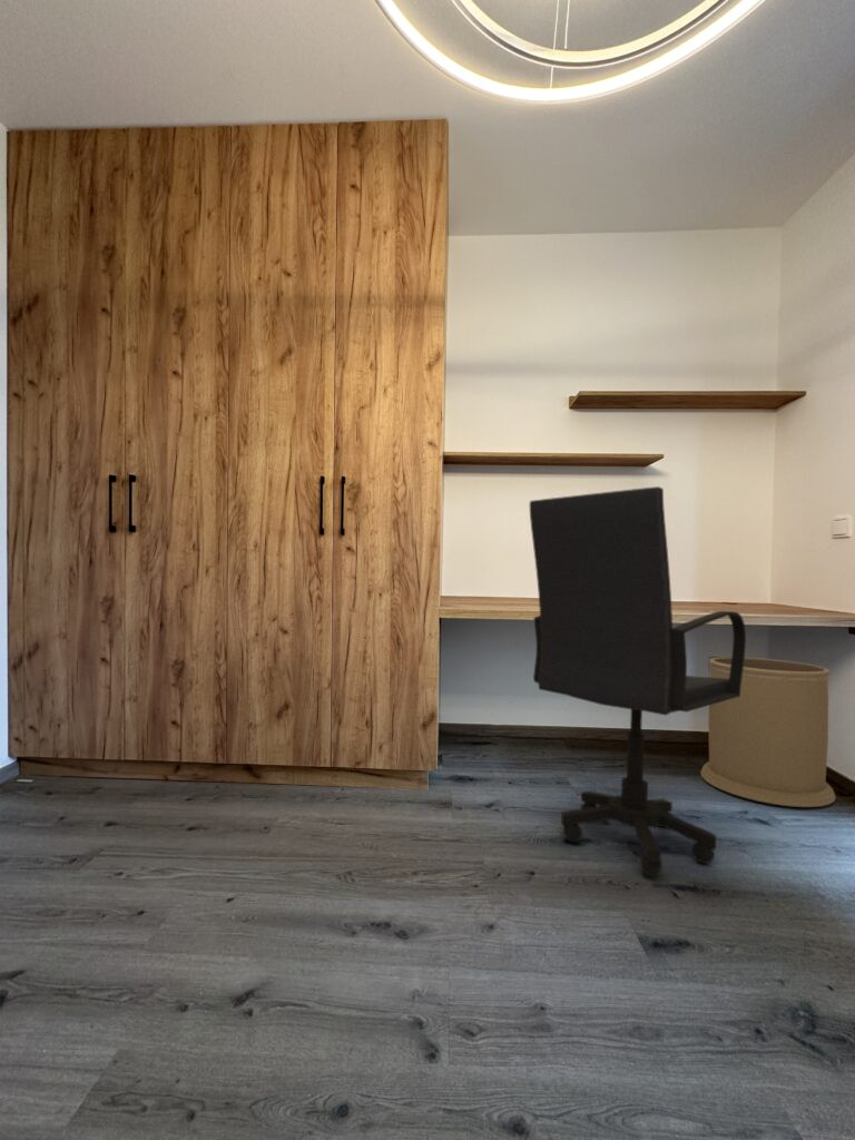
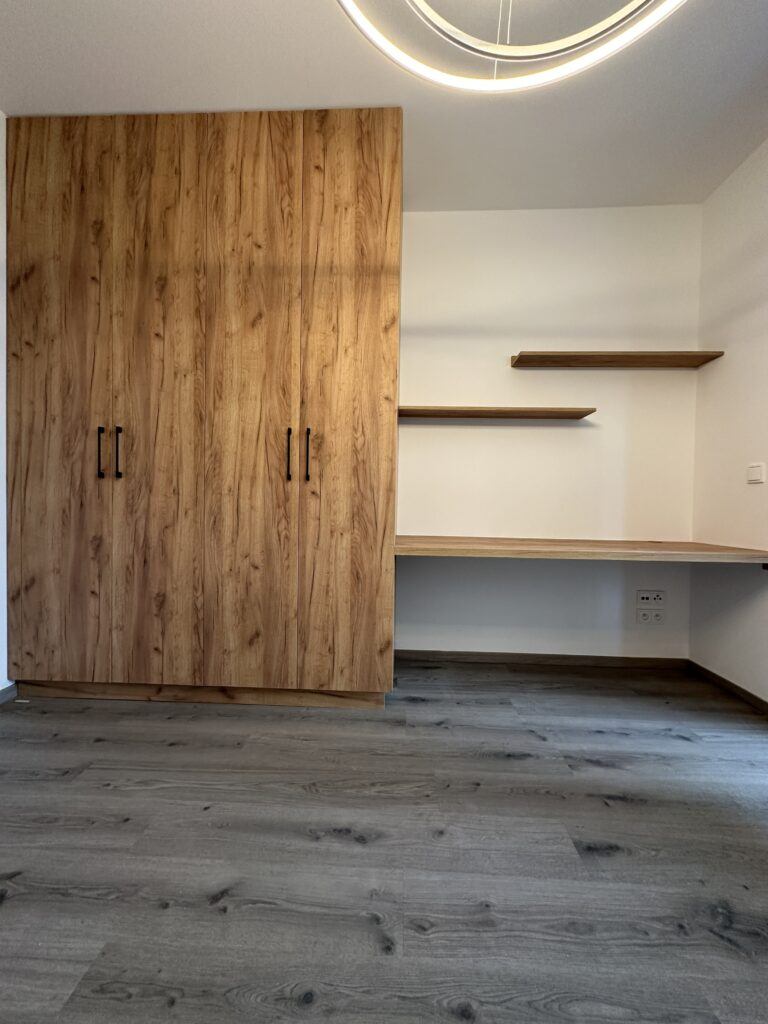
- office chair [529,485,747,877]
- trash can [699,656,837,808]
